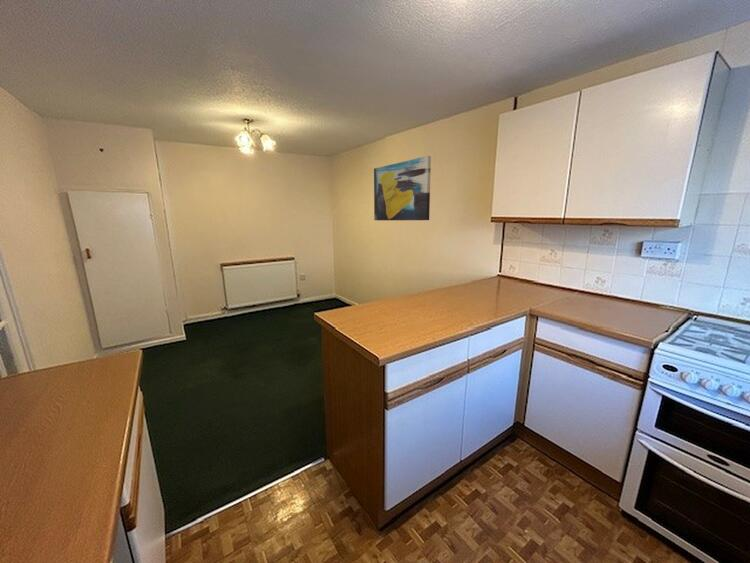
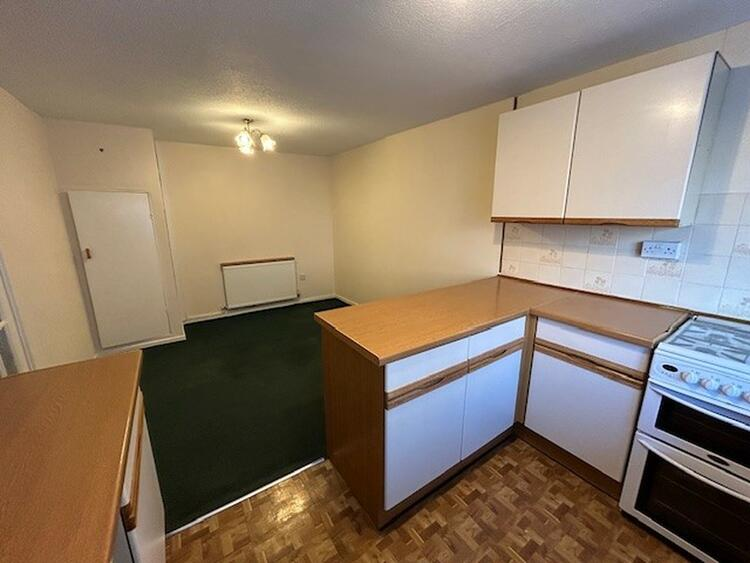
- wall art [373,155,432,221]
